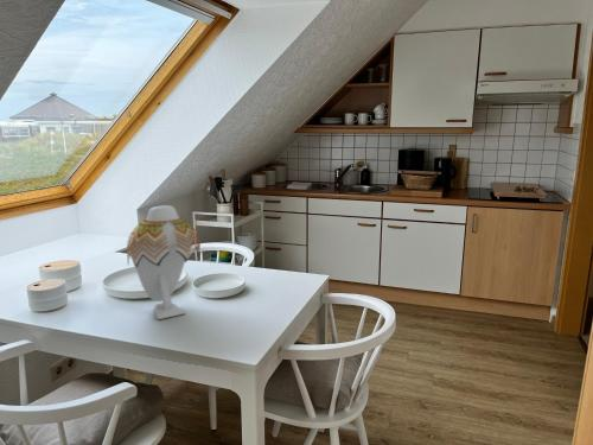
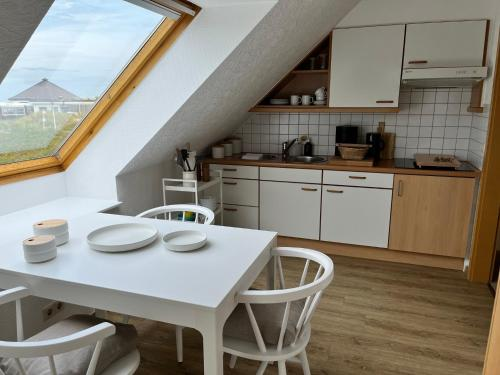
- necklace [126,204,202,320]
